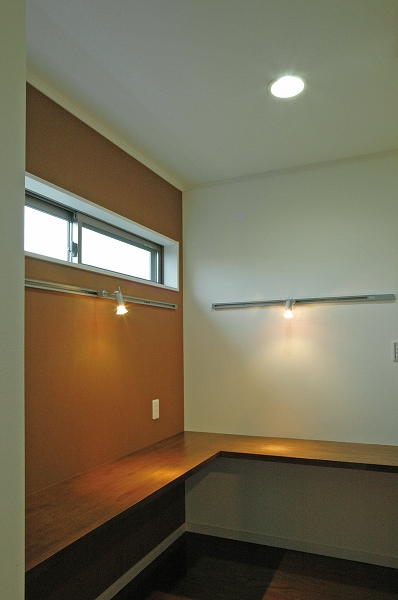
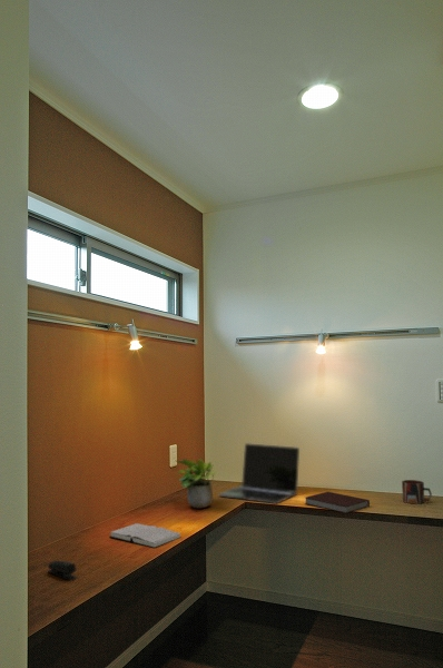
+ mug [401,479,433,505]
+ notebook [304,491,371,514]
+ potted plant [175,458,217,510]
+ stapler [47,560,78,581]
+ laptop [218,442,301,505]
+ hardback book [109,522,181,549]
